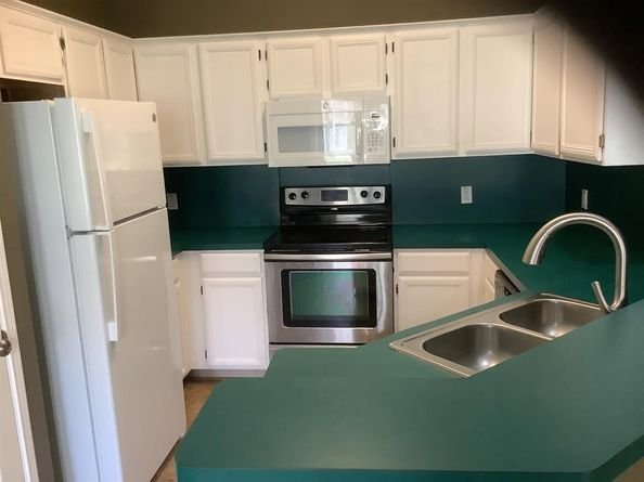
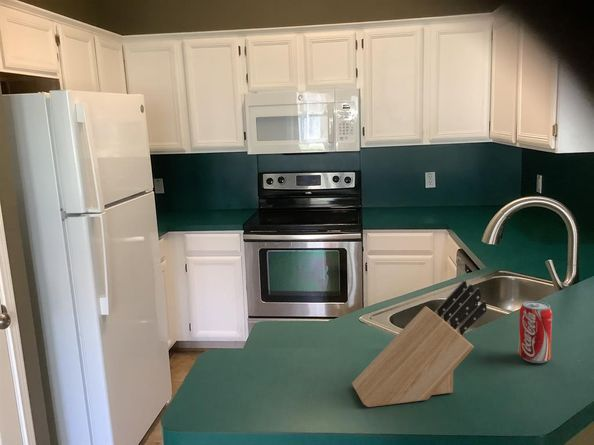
+ soda can [518,300,553,364]
+ knife block [351,279,488,408]
